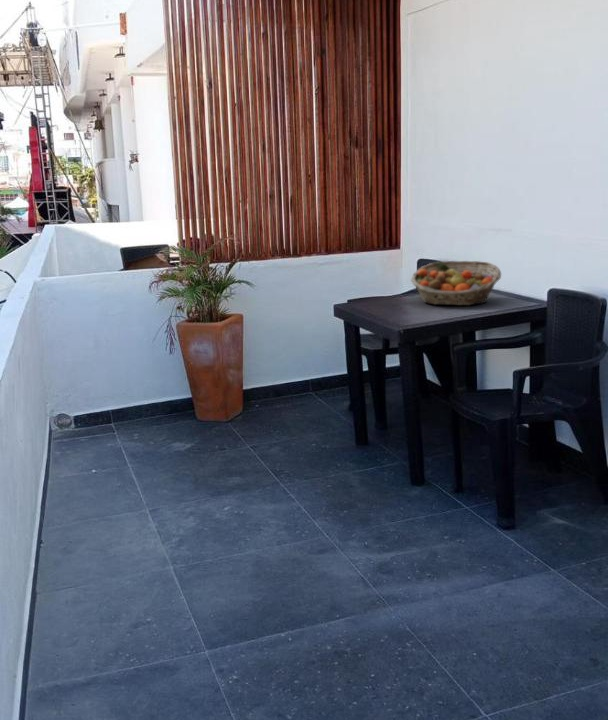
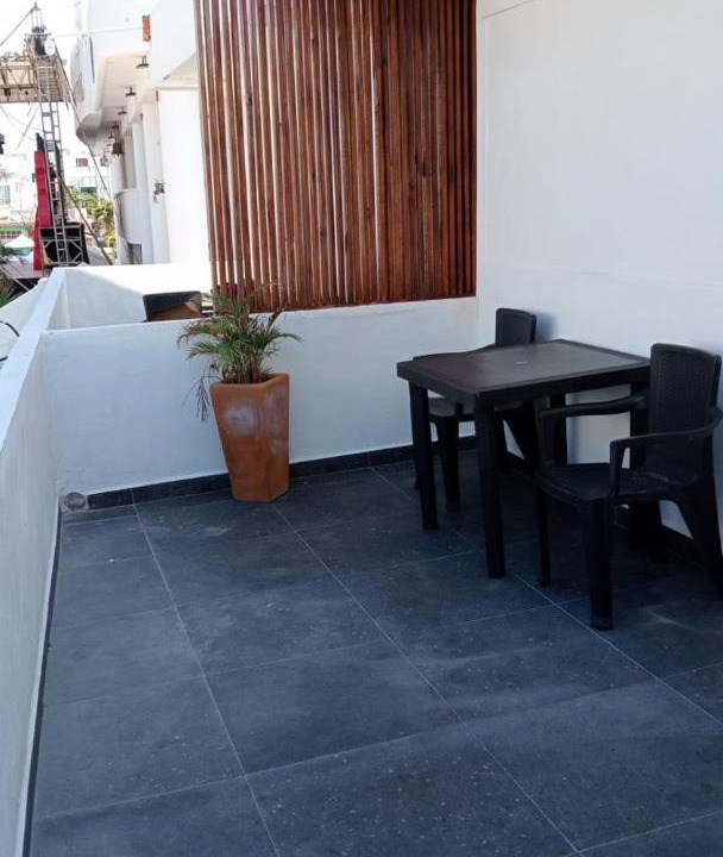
- fruit basket [410,260,502,306]
